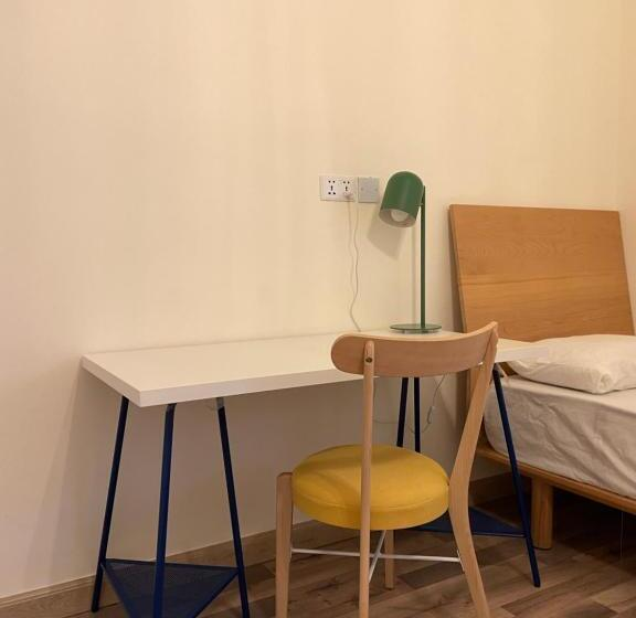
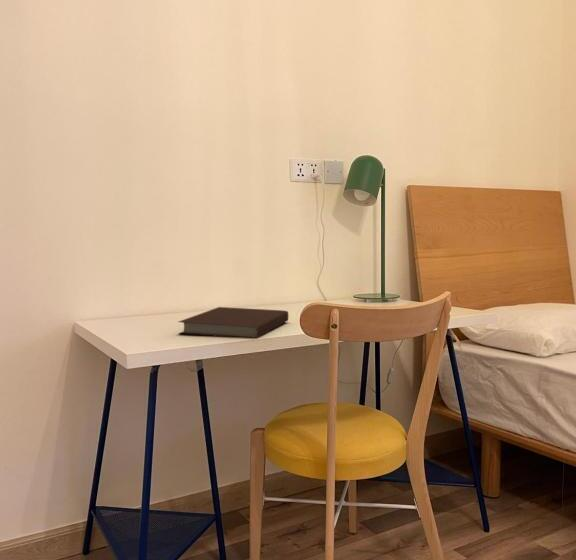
+ notebook [177,306,289,339]
